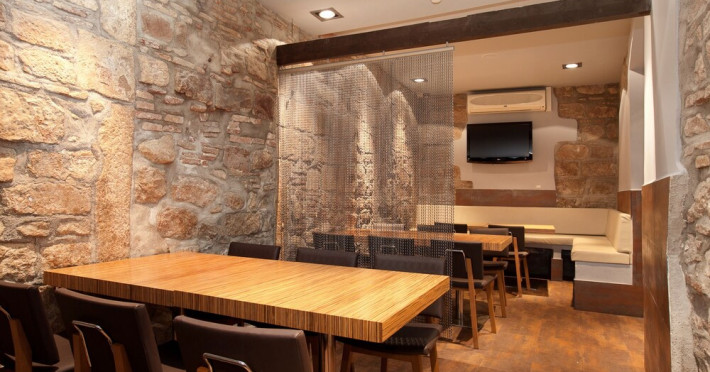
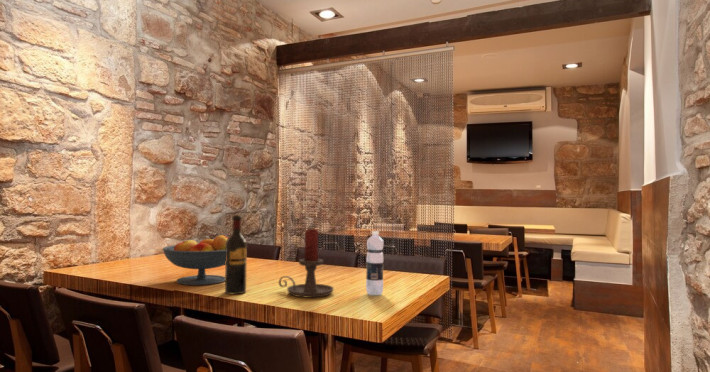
+ fruit bowl [162,234,231,286]
+ candle holder [278,228,335,299]
+ water bottle [365,230,385,296]
+ wine bottle [224,214,248,295]
